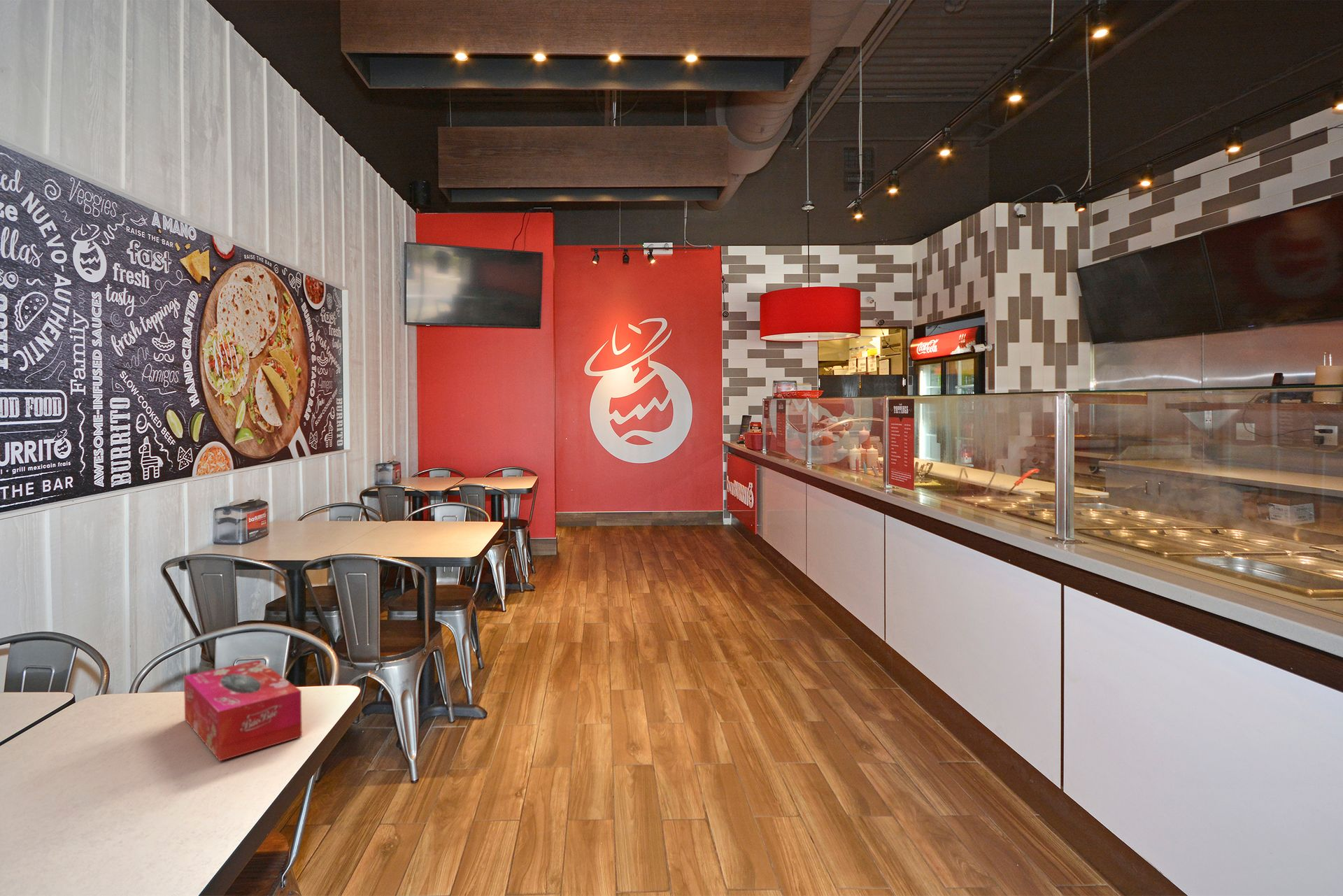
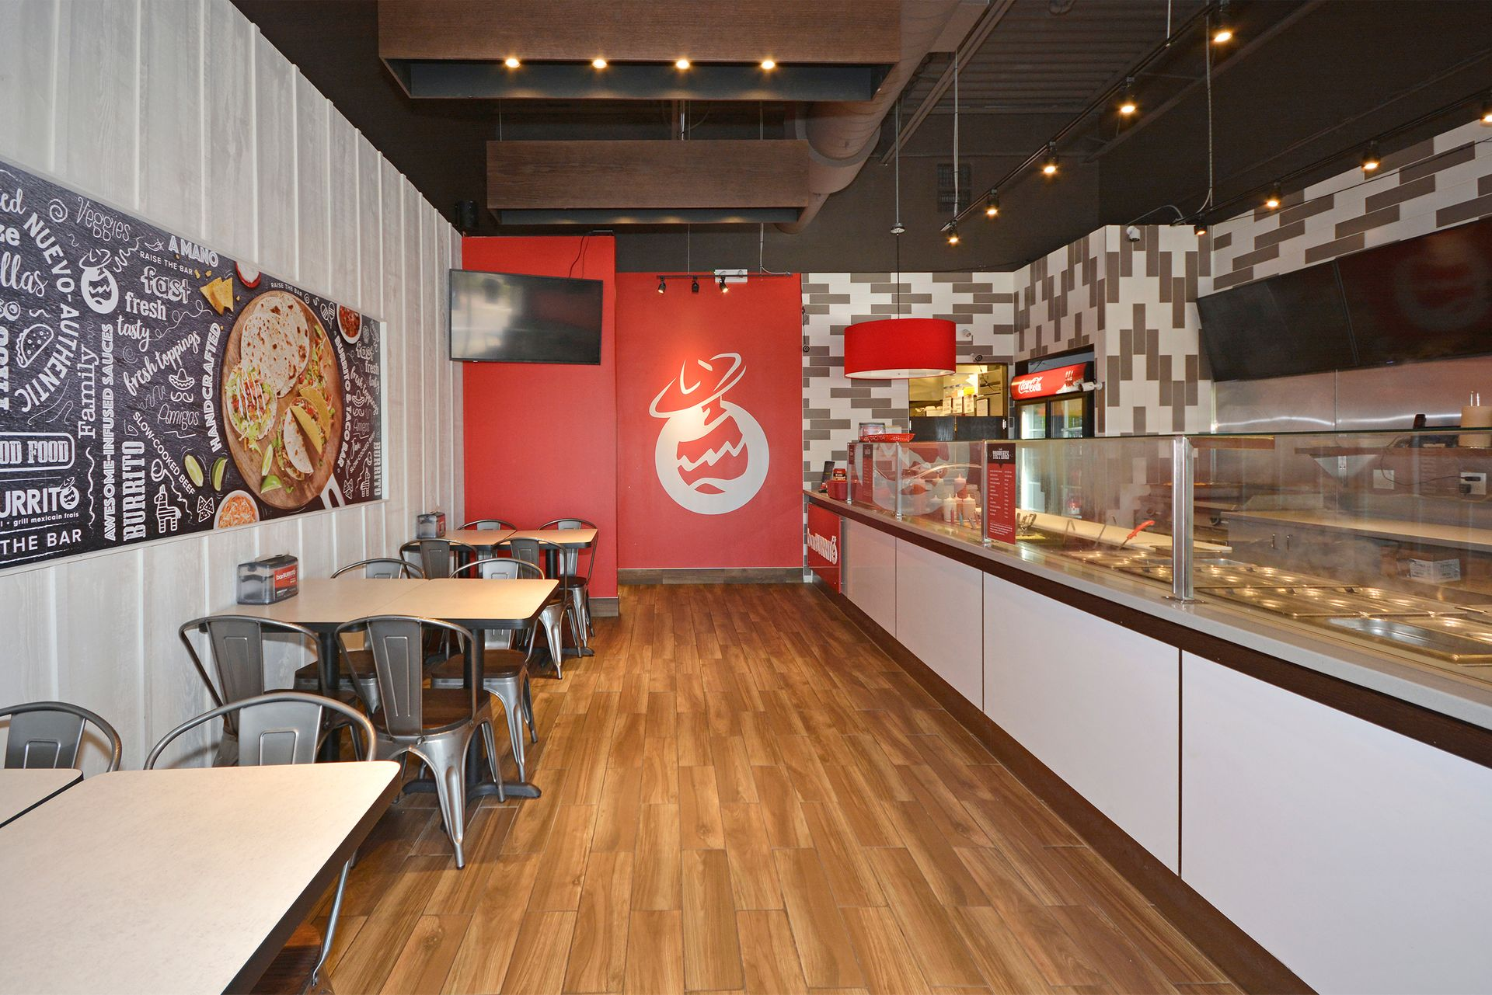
- tissue box [183,660,303,762]
